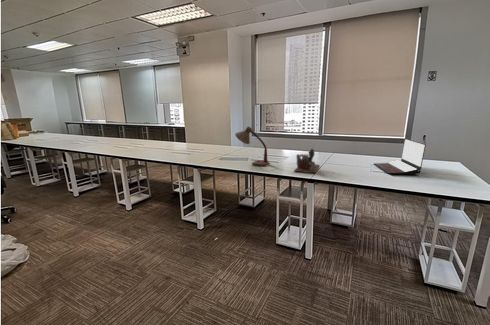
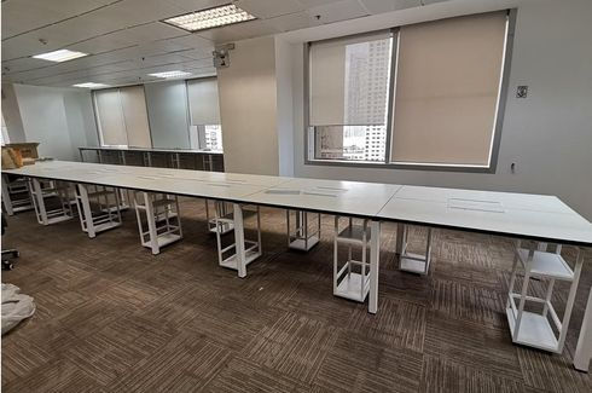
- laptop [373,138,427,175]
- desk organizer [293,147,321,174]
- desk lamp [234,126,270,167]
